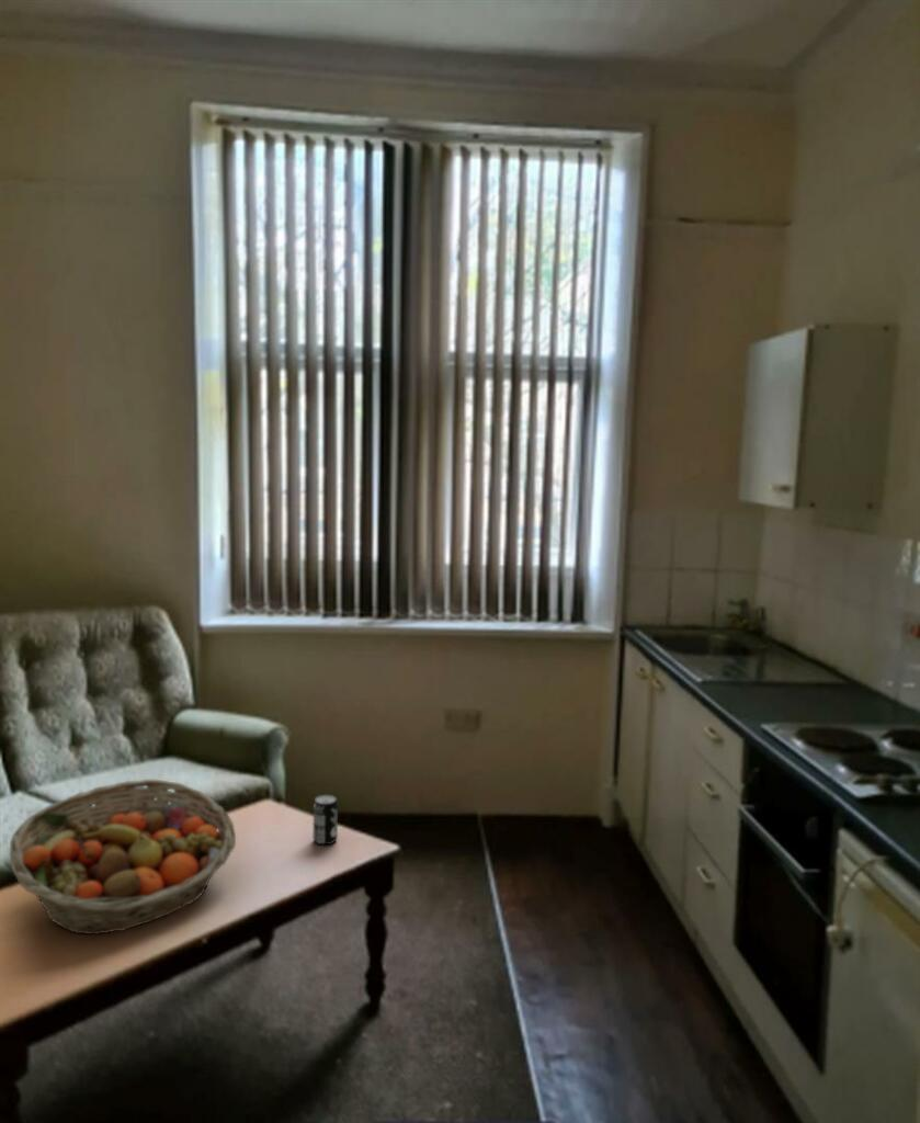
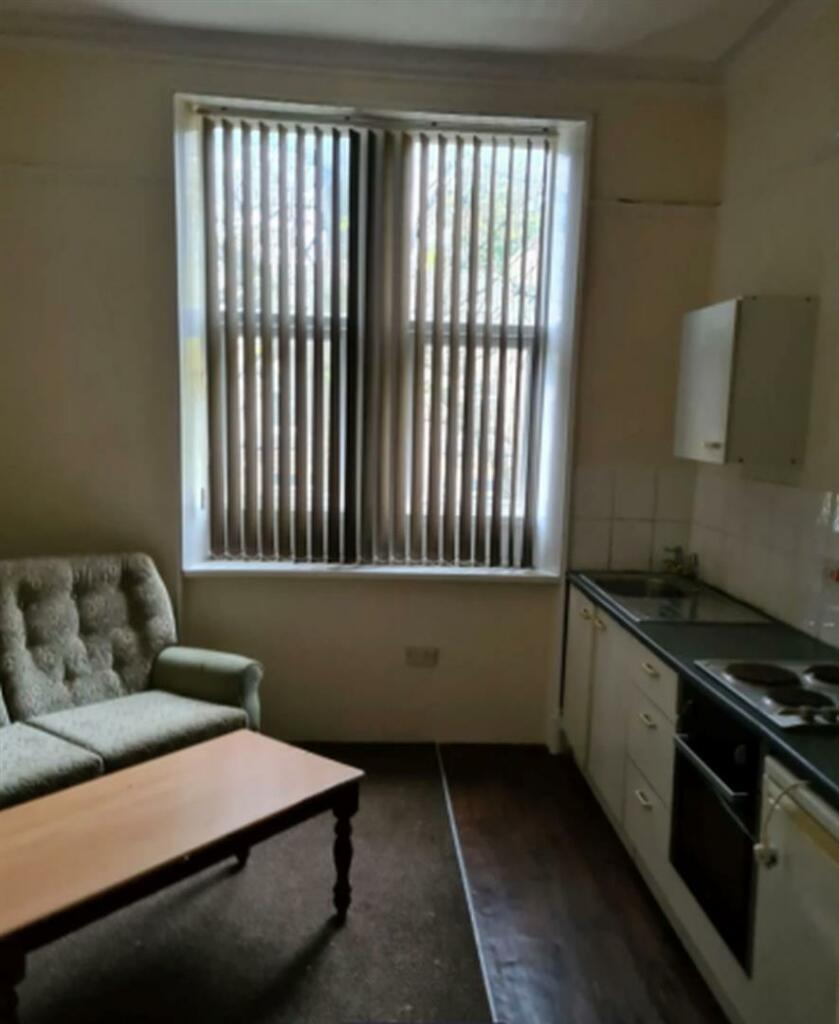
- fruit basket [9,779,237,935]
- beverage can [313,794,339,846]
